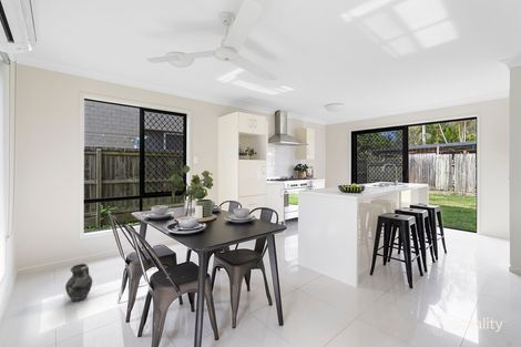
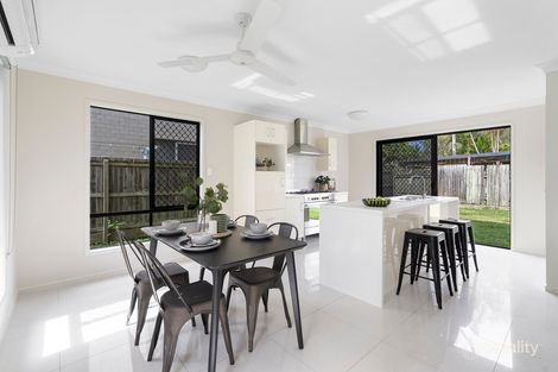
- ceramic jug [64,263,93,303]
